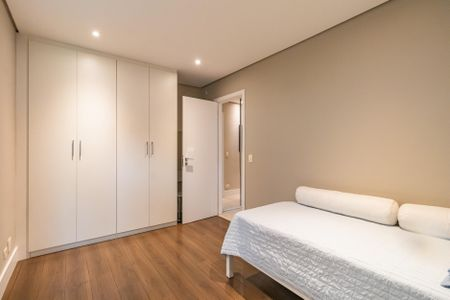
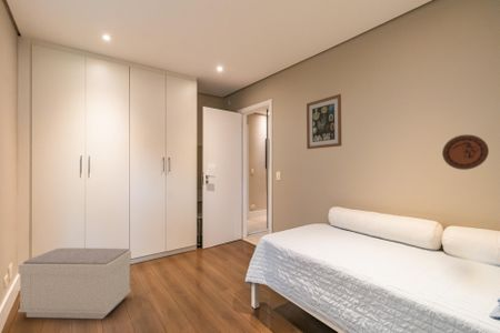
+ bench [17,246,132,320]
+ wall art [306,93,342,150]
+ decorative plate [441,134,490,171]
